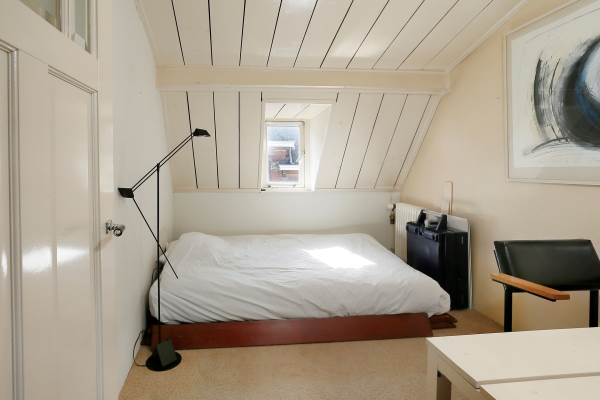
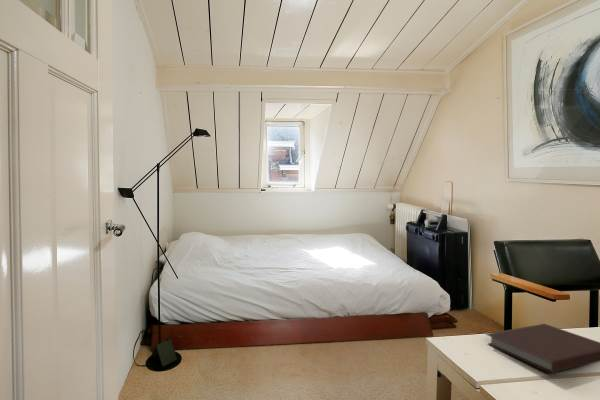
+ notebook [485,323,600,374]
